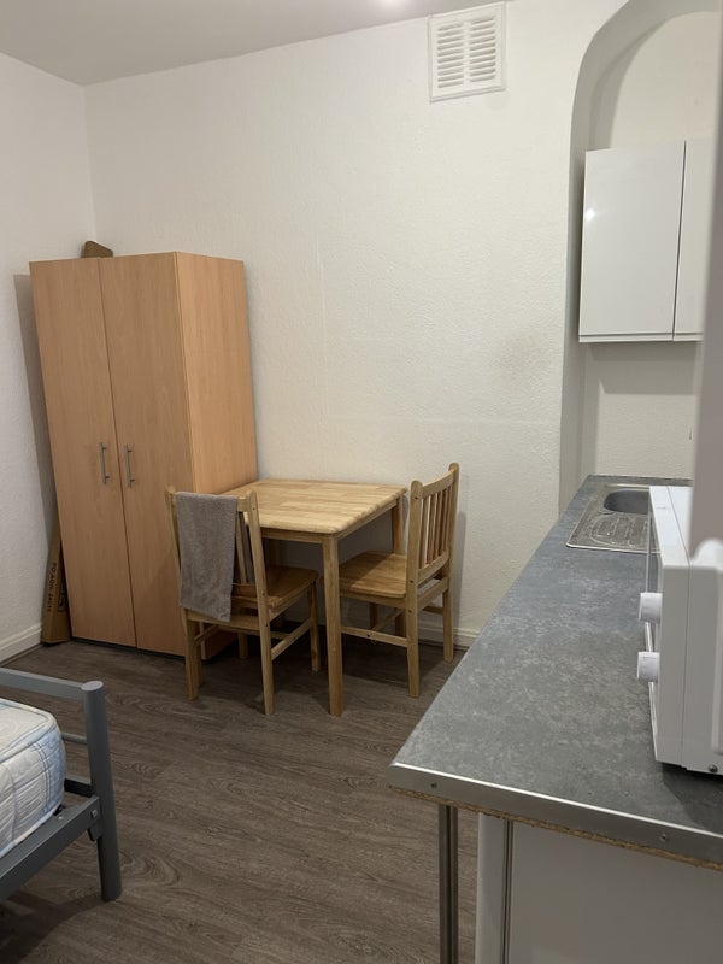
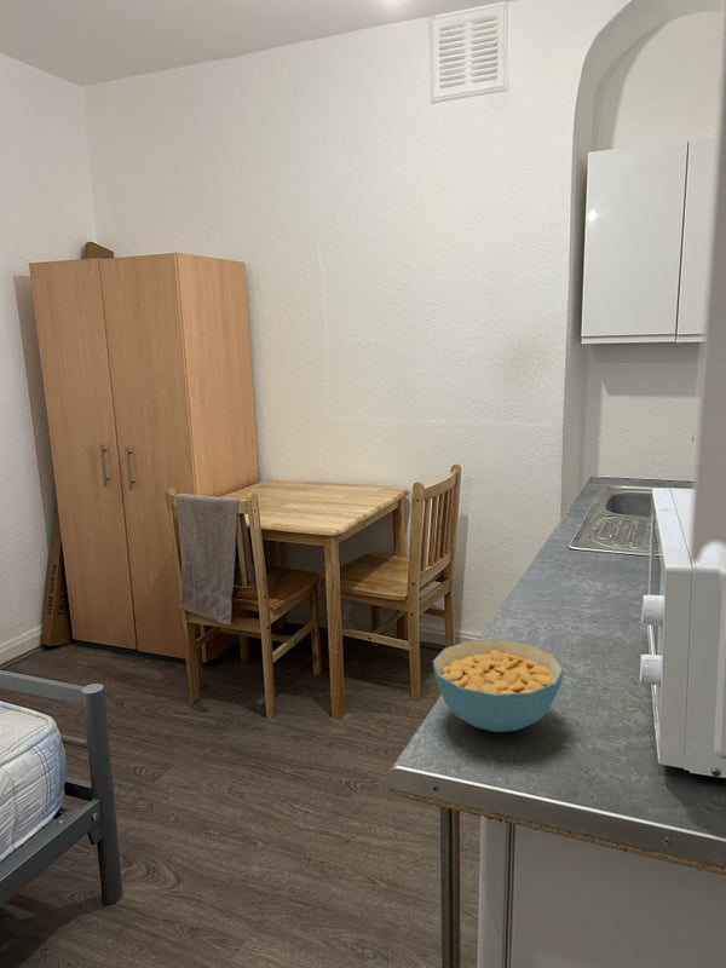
+ cereal bowl [432,639,565,733]
